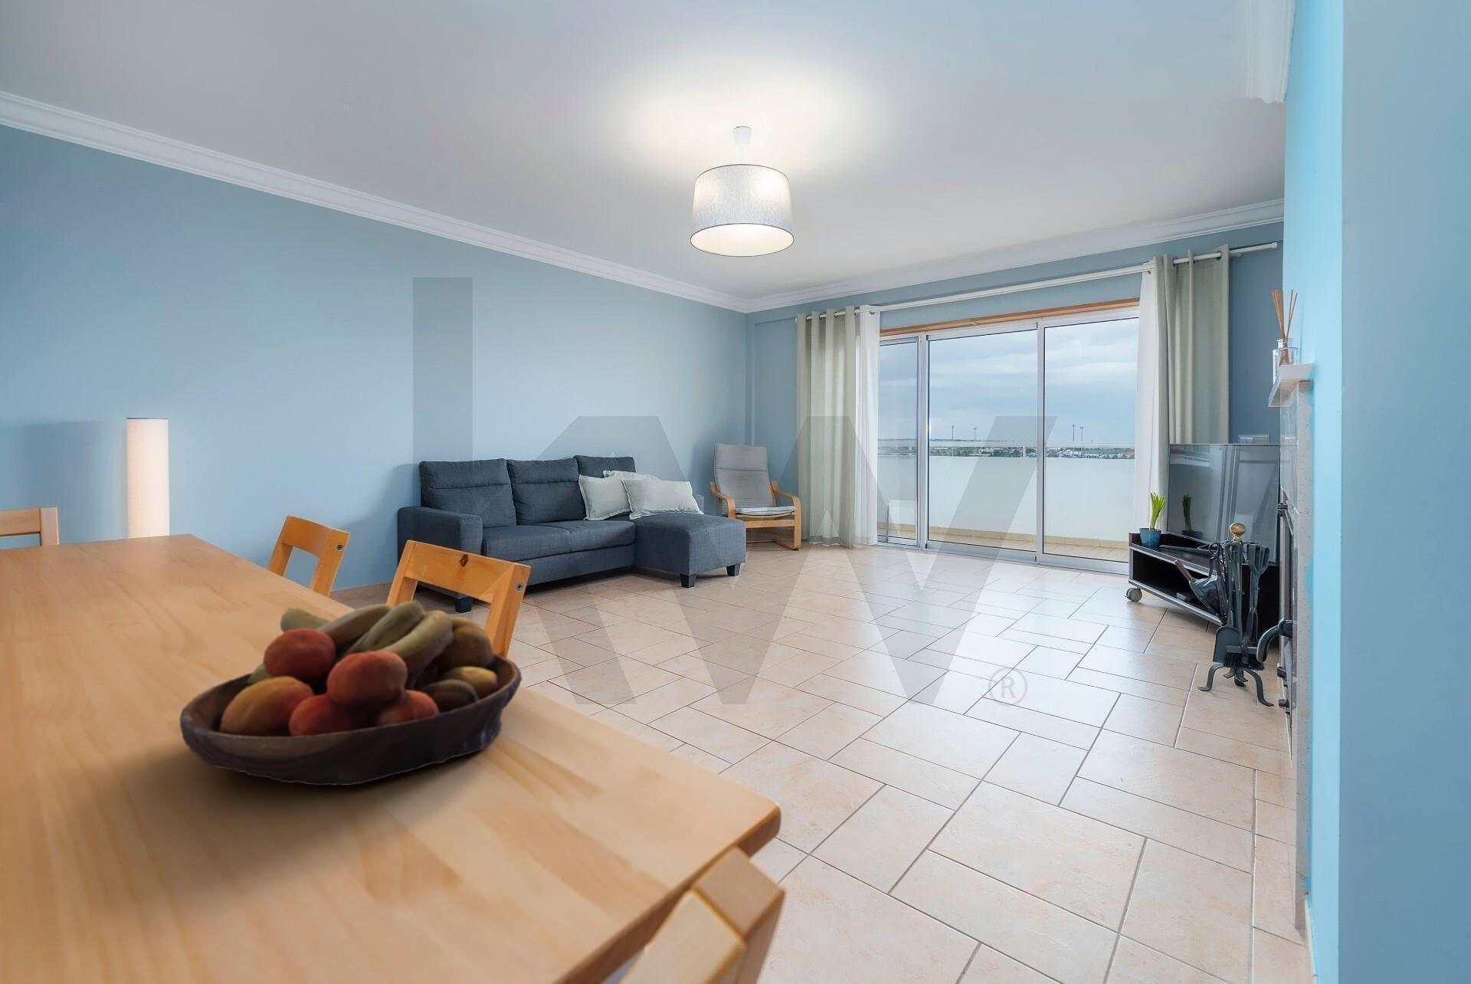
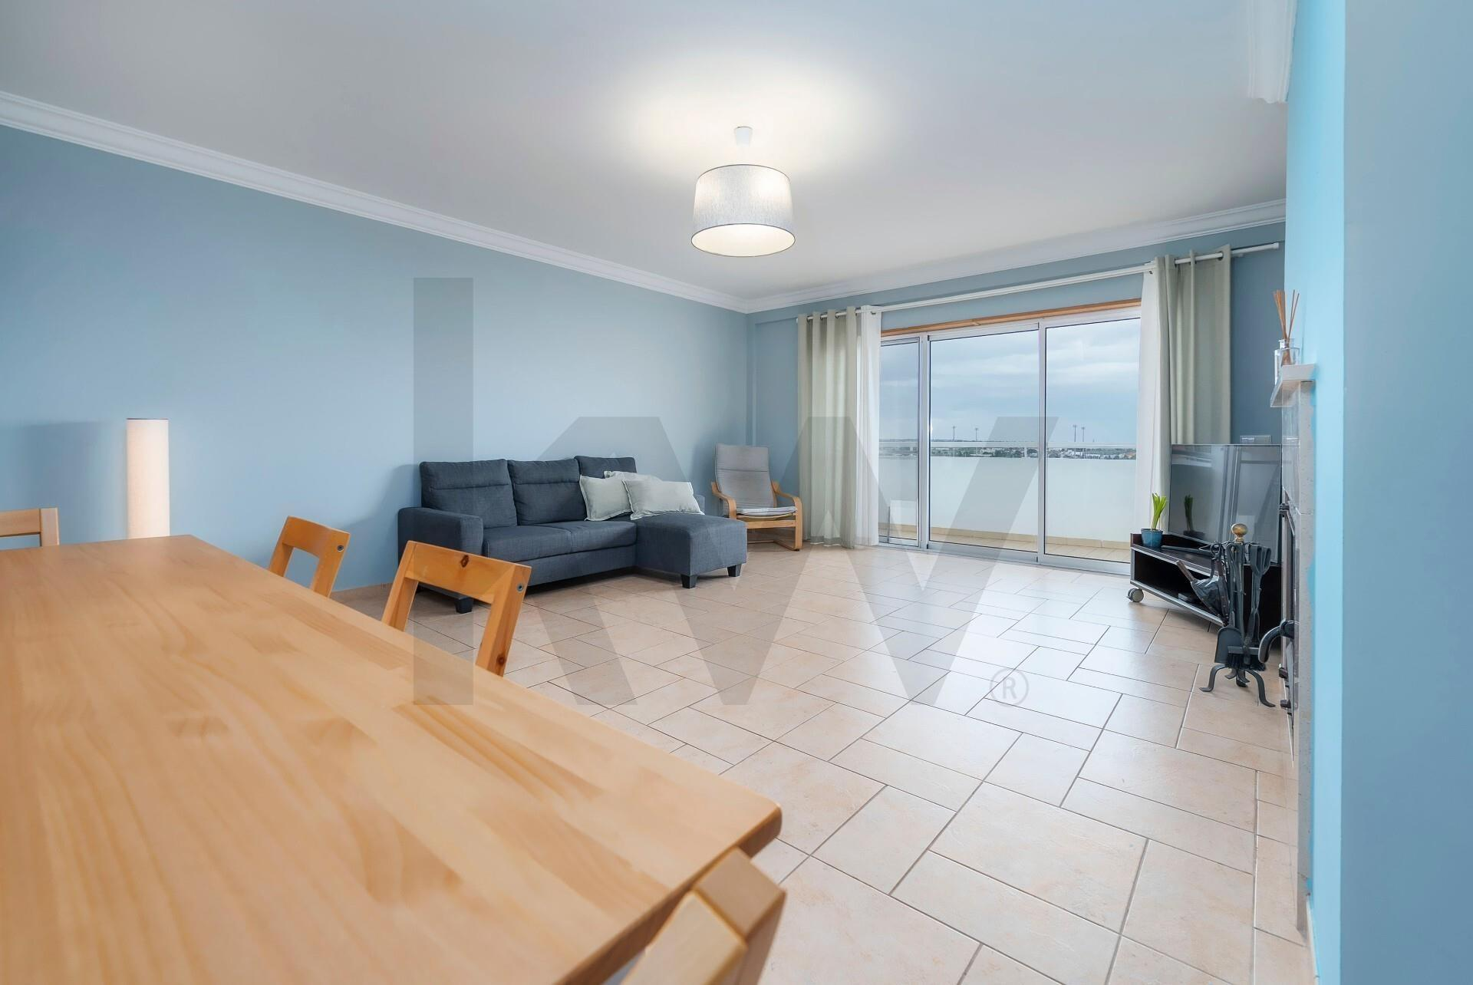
- fruit bowl [179,600,523,786]
